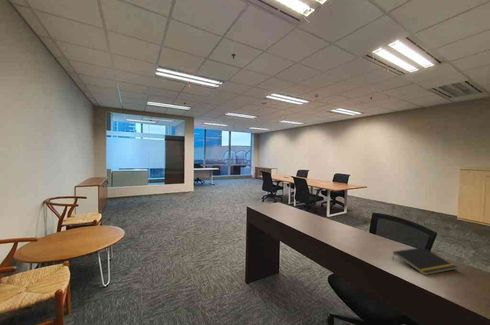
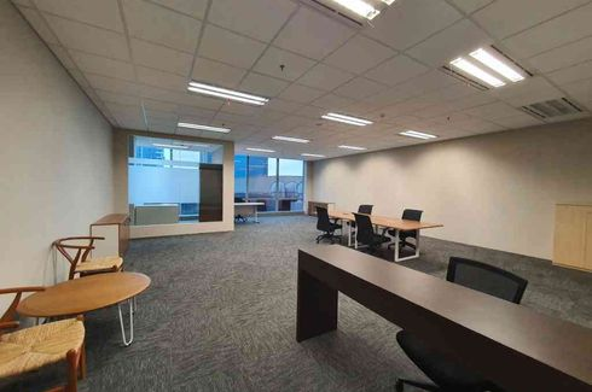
- notepad [391,246,457,276]
